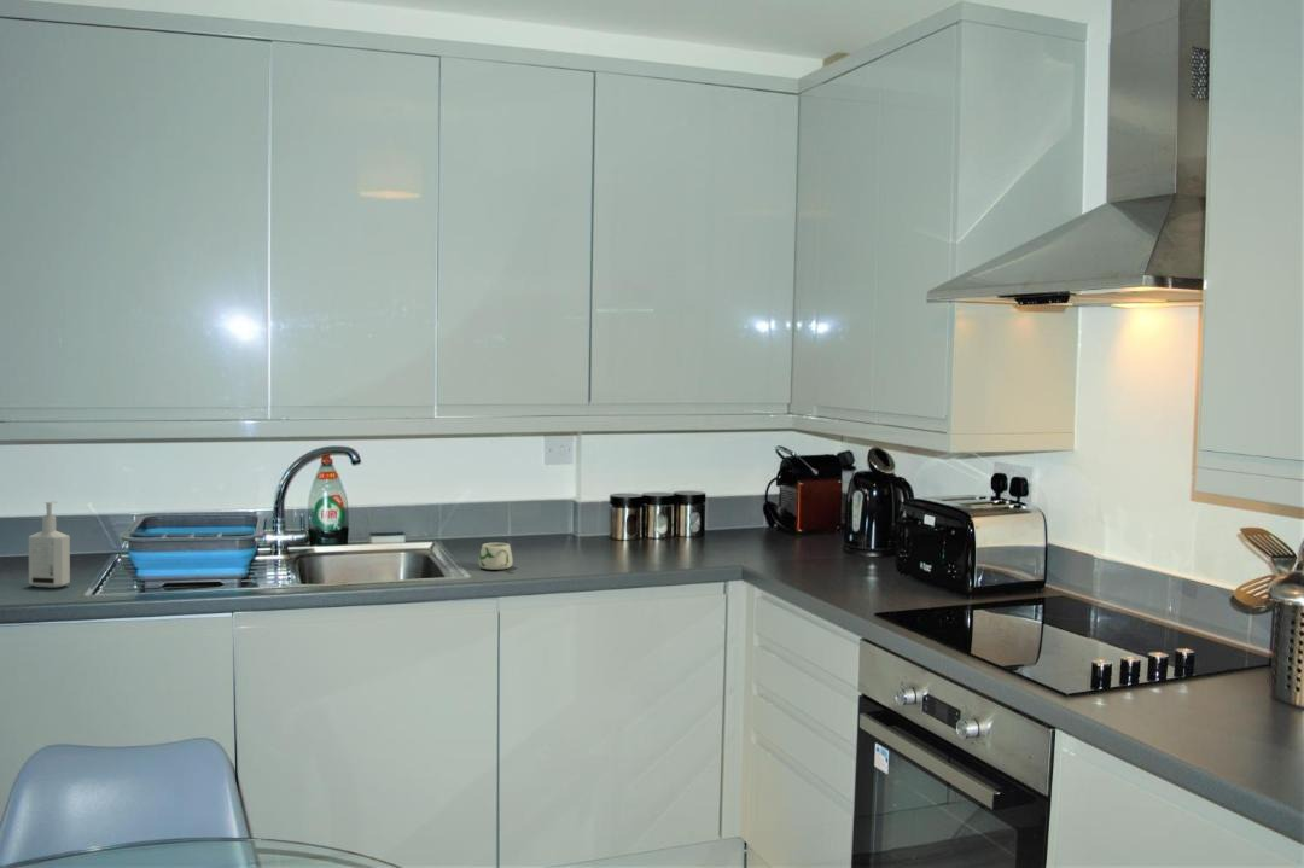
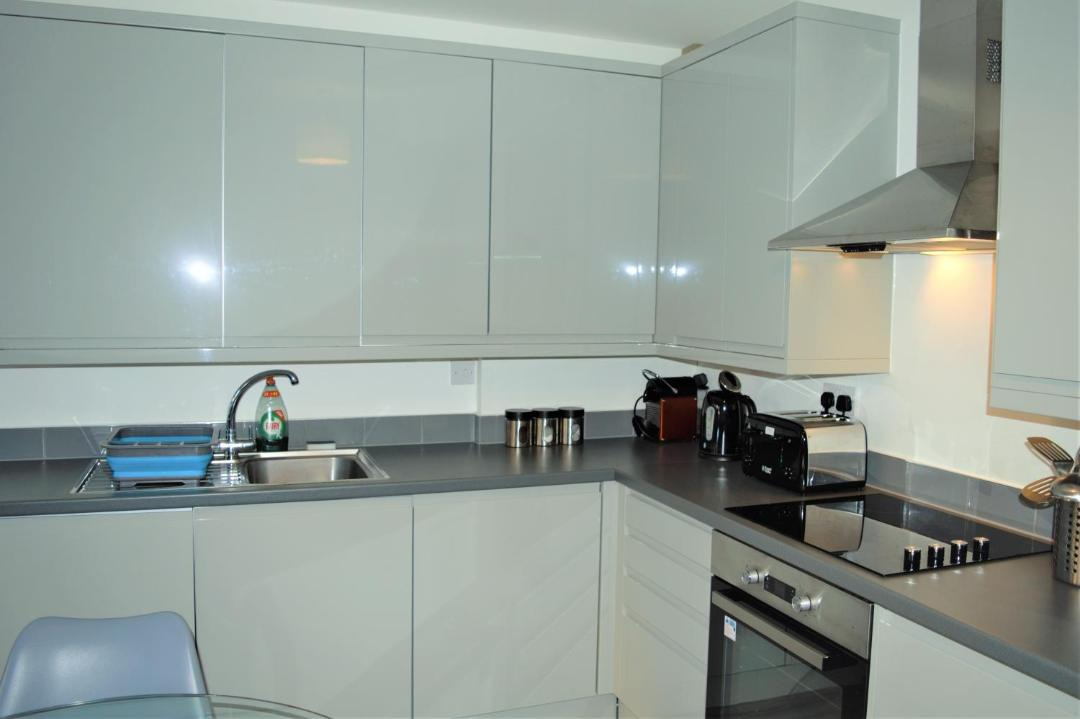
- bottle [28,500,71,588]
- mug [478,542,514,571]
